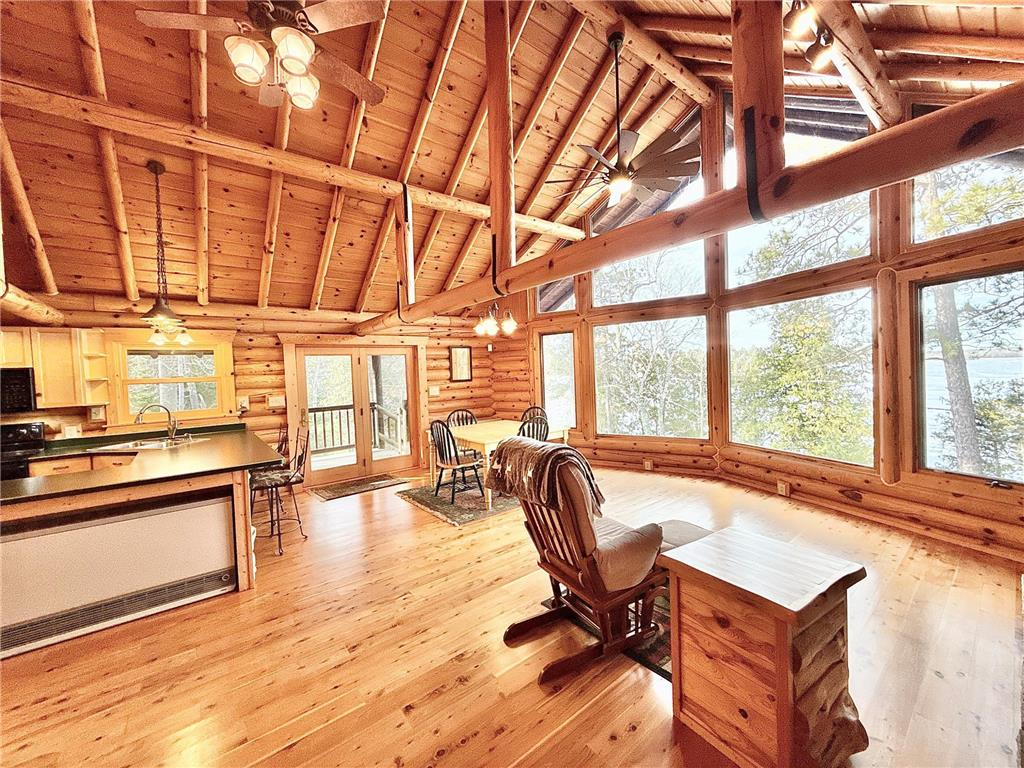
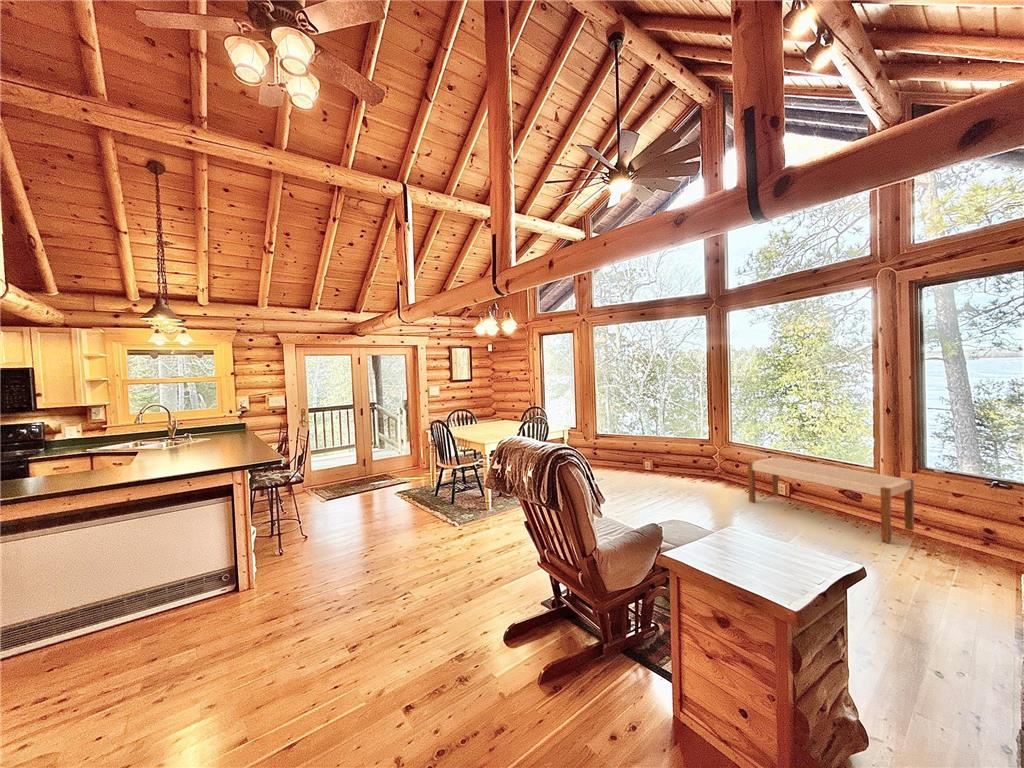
+ bench [747,456,915,543]
